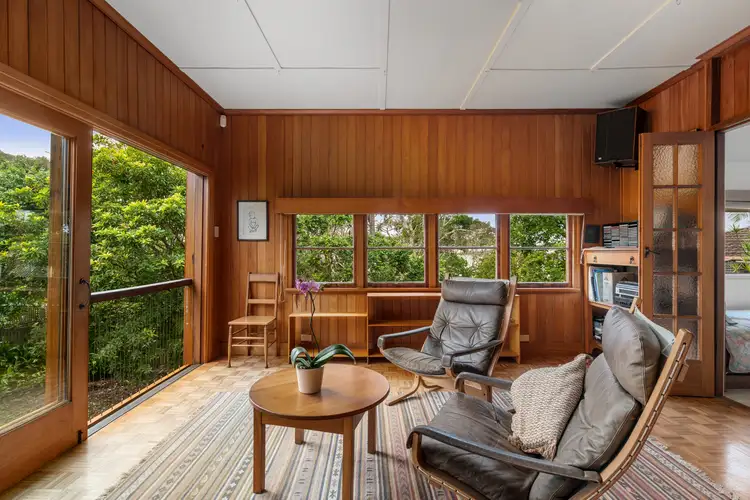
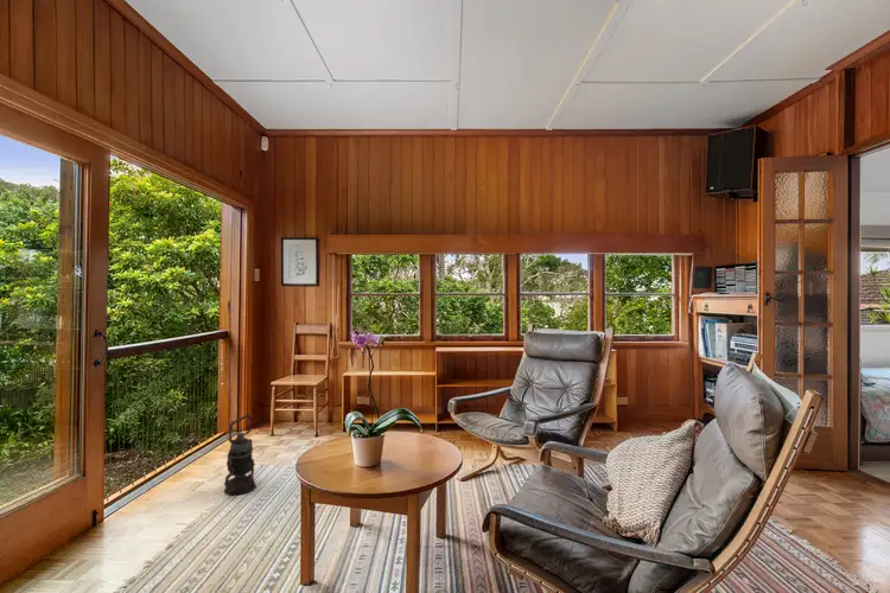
+ lantern [223,413,258,497]
